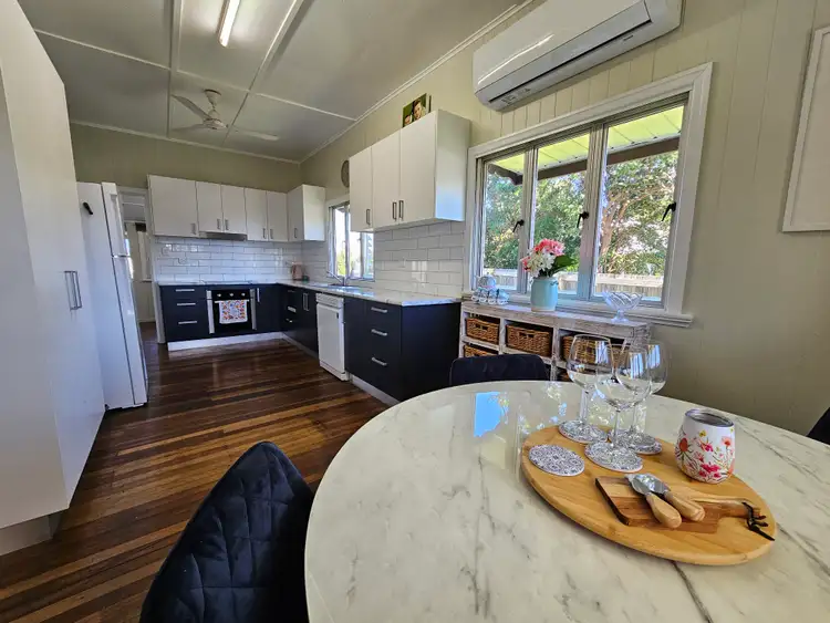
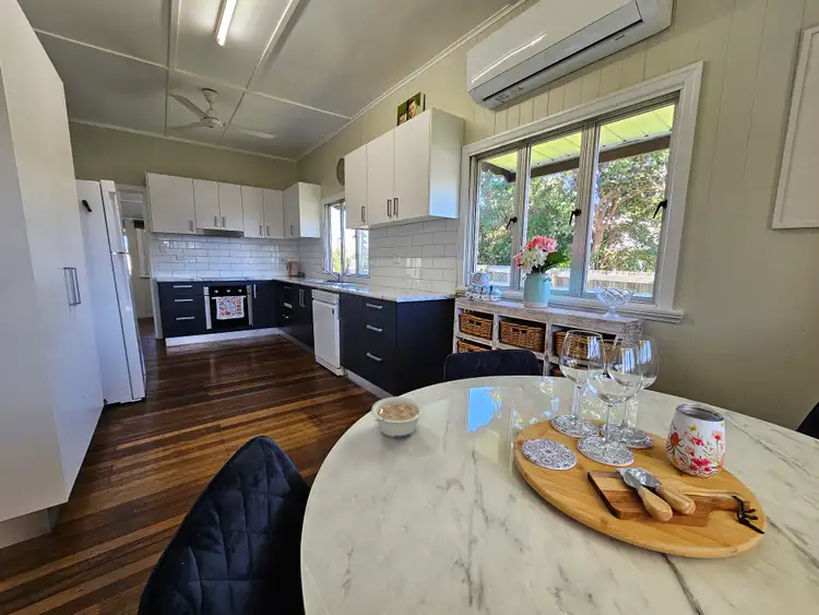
+ legume [370,395,425,439]
